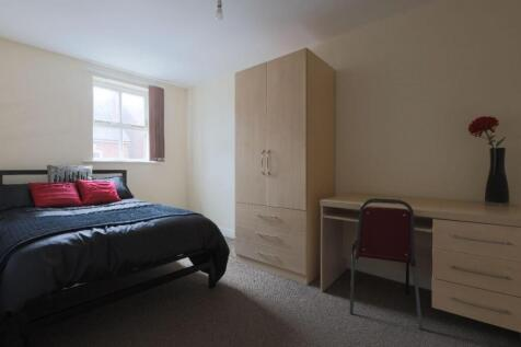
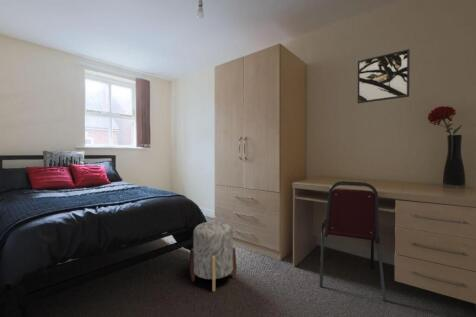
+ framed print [357,48,411,104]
+ stool [189,220,238,292]
